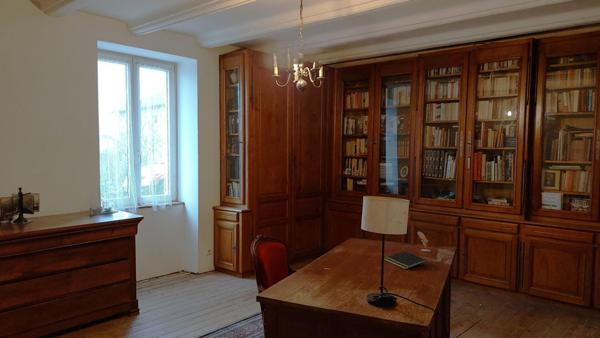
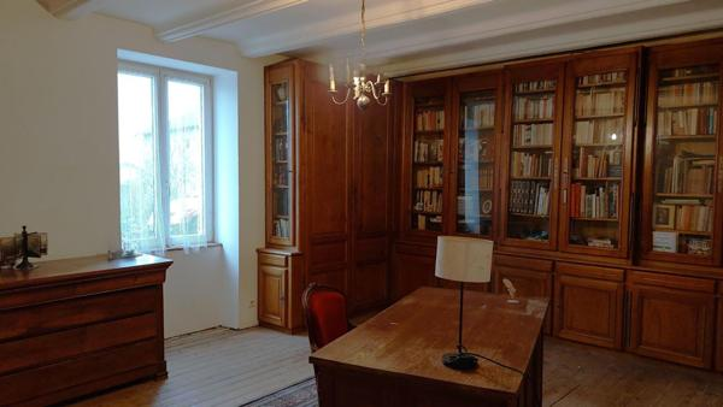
- notepad [383,250,427,270]
